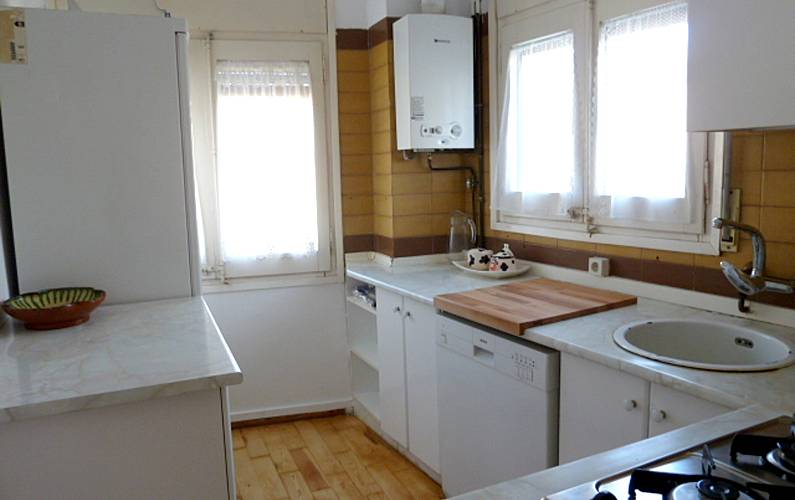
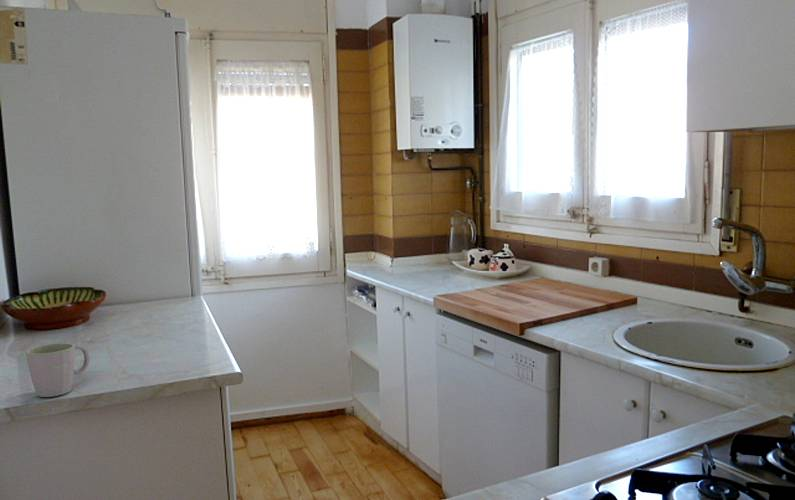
+ mug [25,342,90,398]
